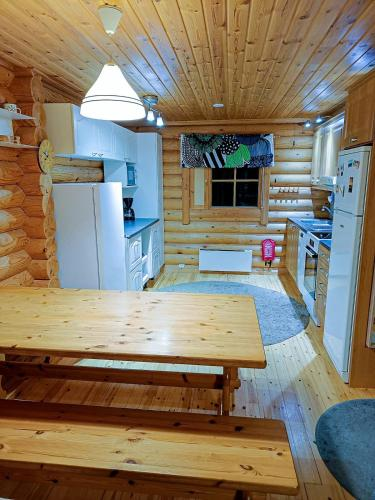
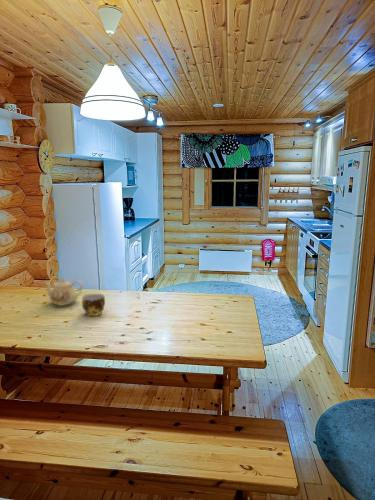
+ cup [81,293,106,317]
+ teapot [43,276,84,307]
